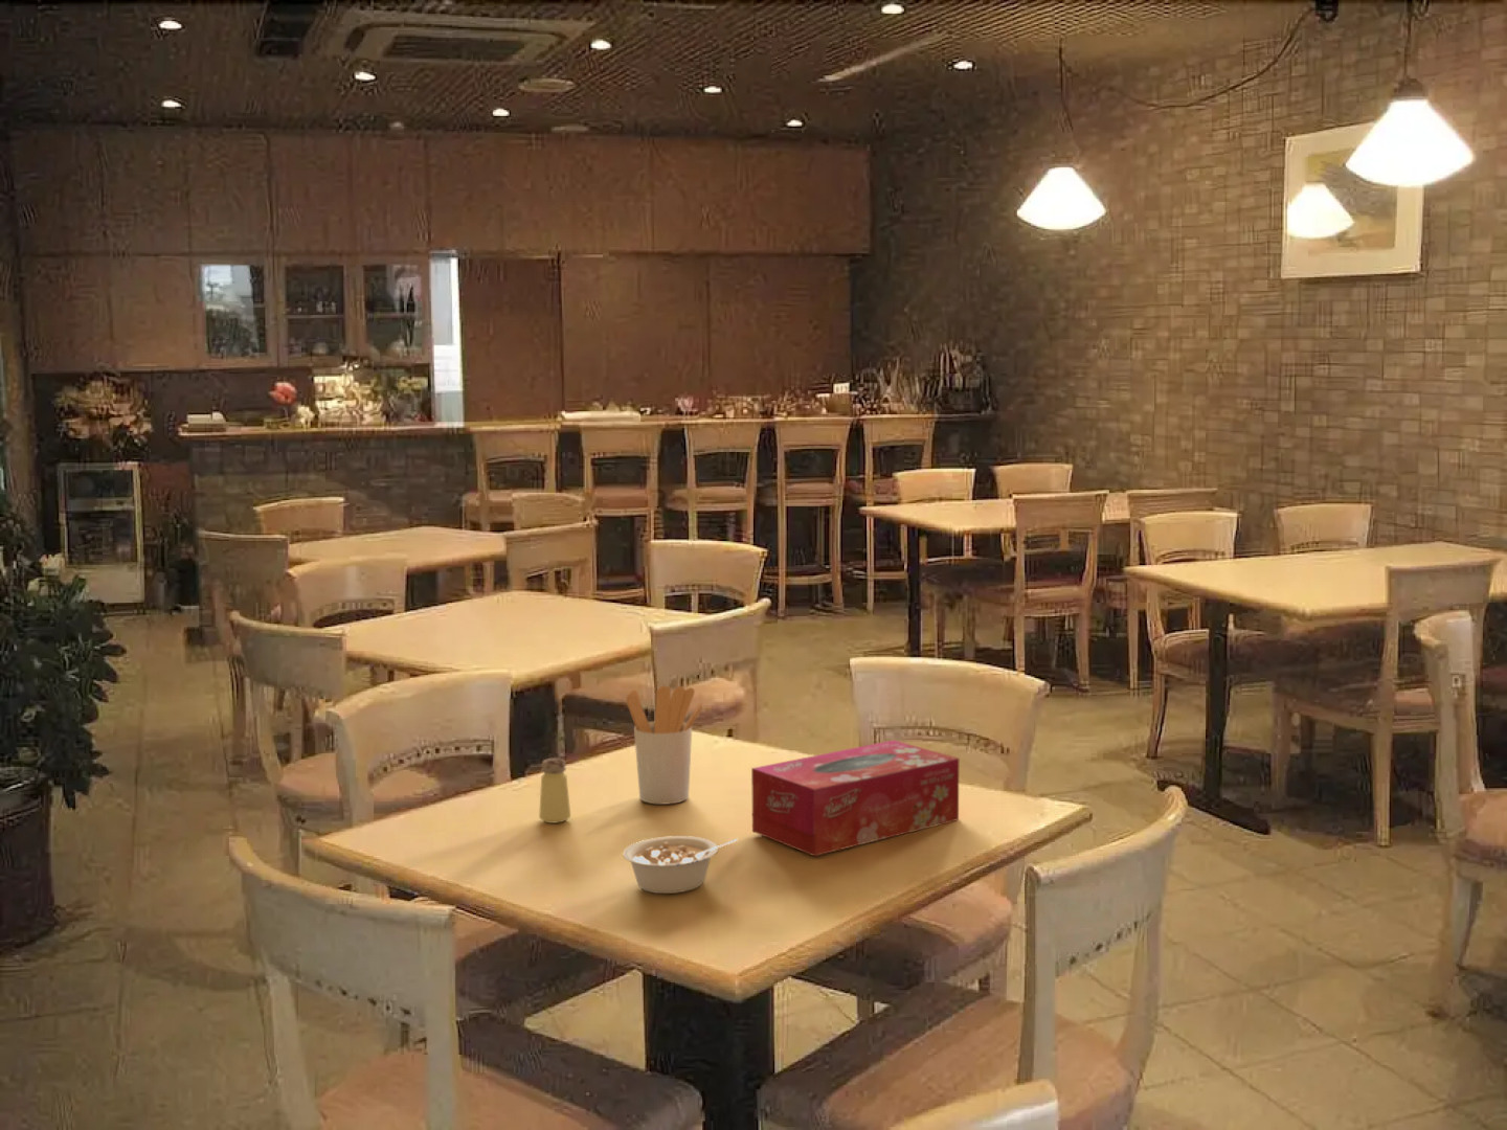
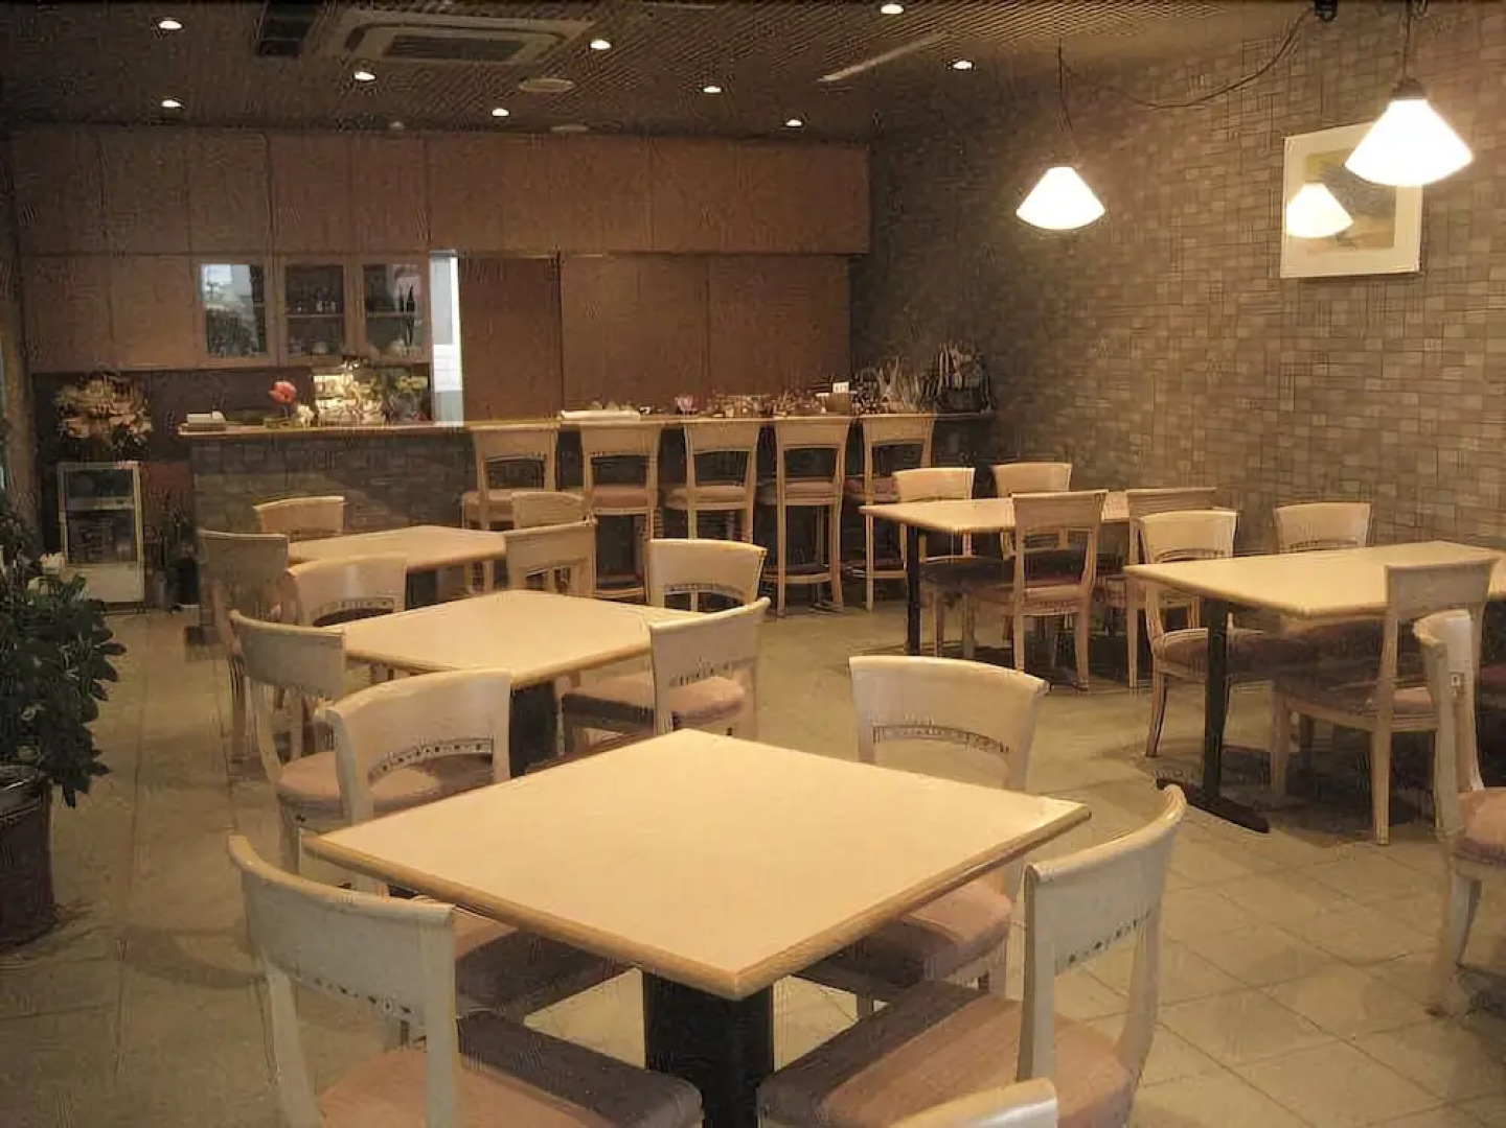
- legume [622,834,739,895]
- utensil holder [625,684,705,806]
- tissue box [750,739,960,857]
- saltshaker [538,757,572,824]
